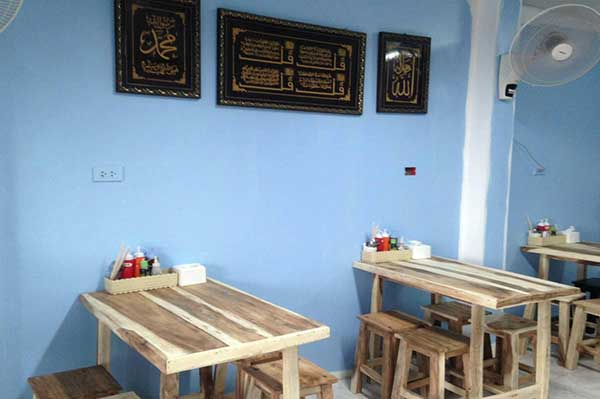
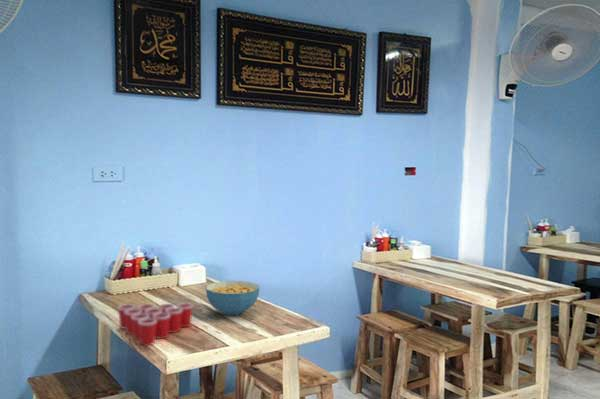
+ cereal bowl [205,280,261,316]
+ cup [117,302,194,347]
